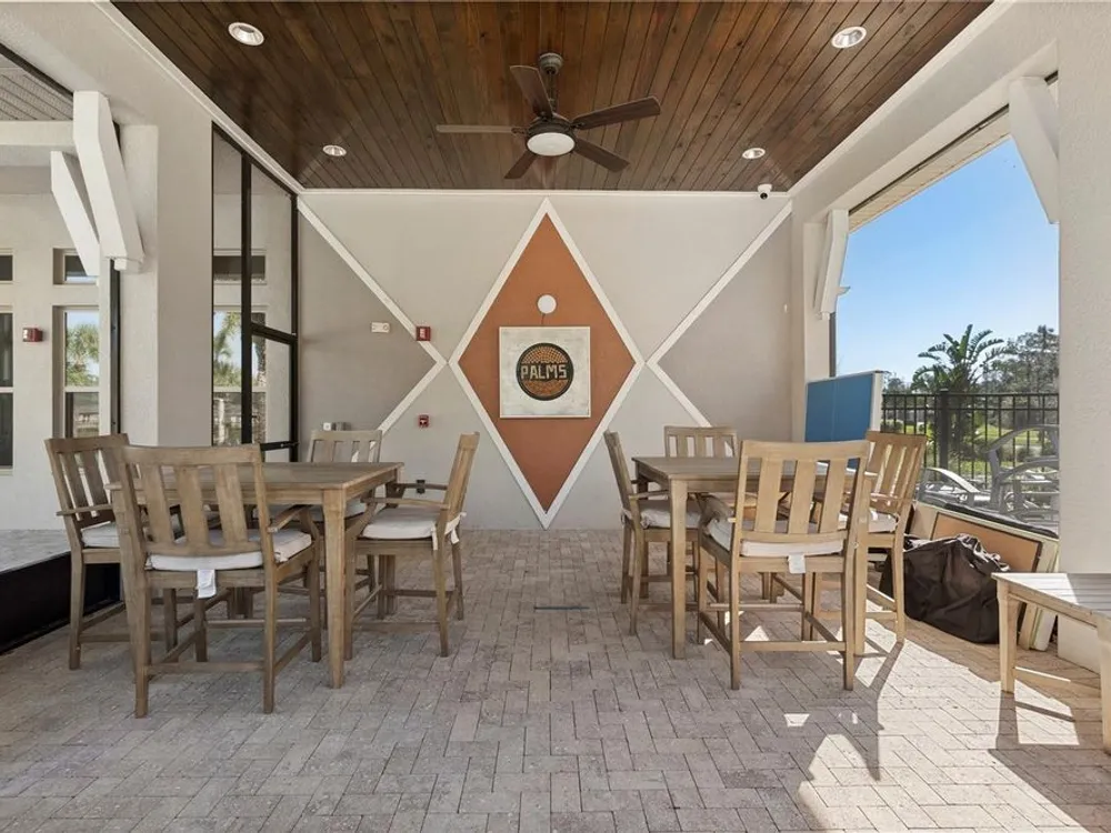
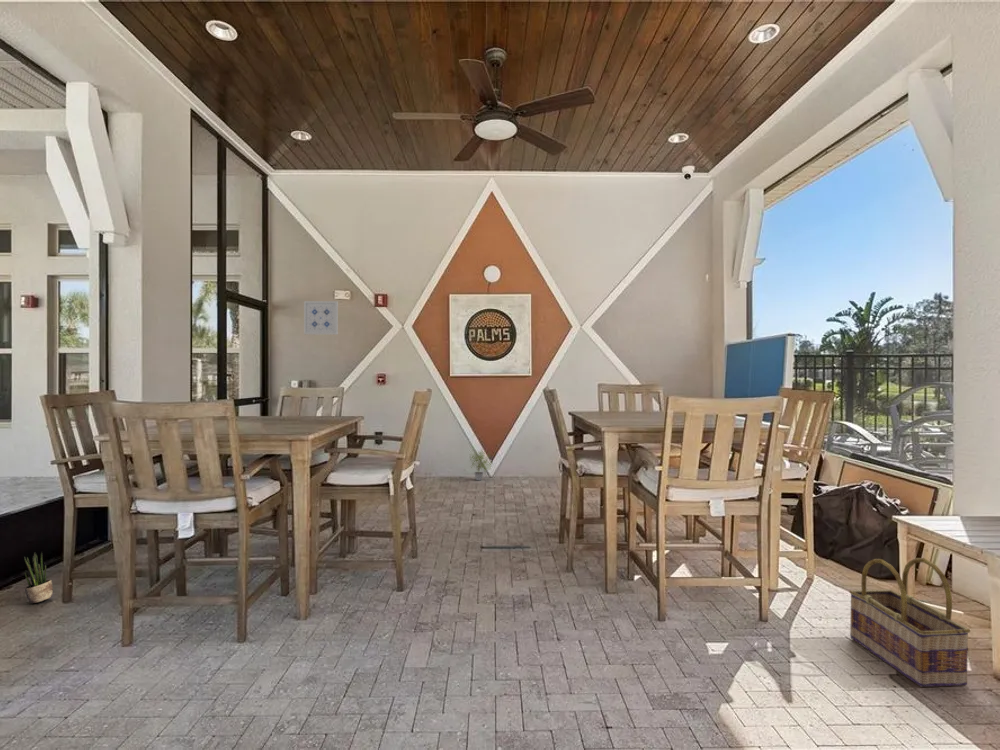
+ wall art [303,300,339,336]
+ potted plant [470,447,493,481]
+ basket [848,557,971,688]
+ potted plant [23,551,54,604]
